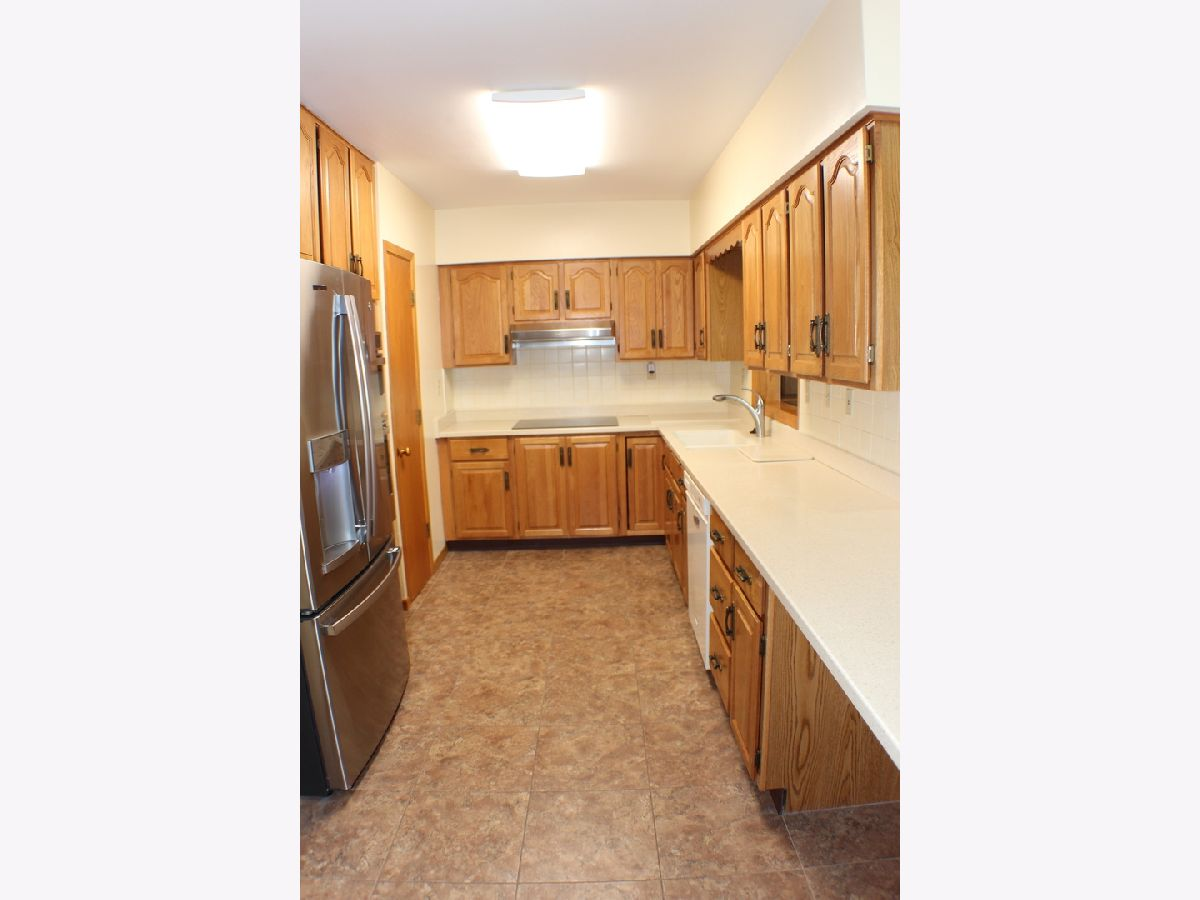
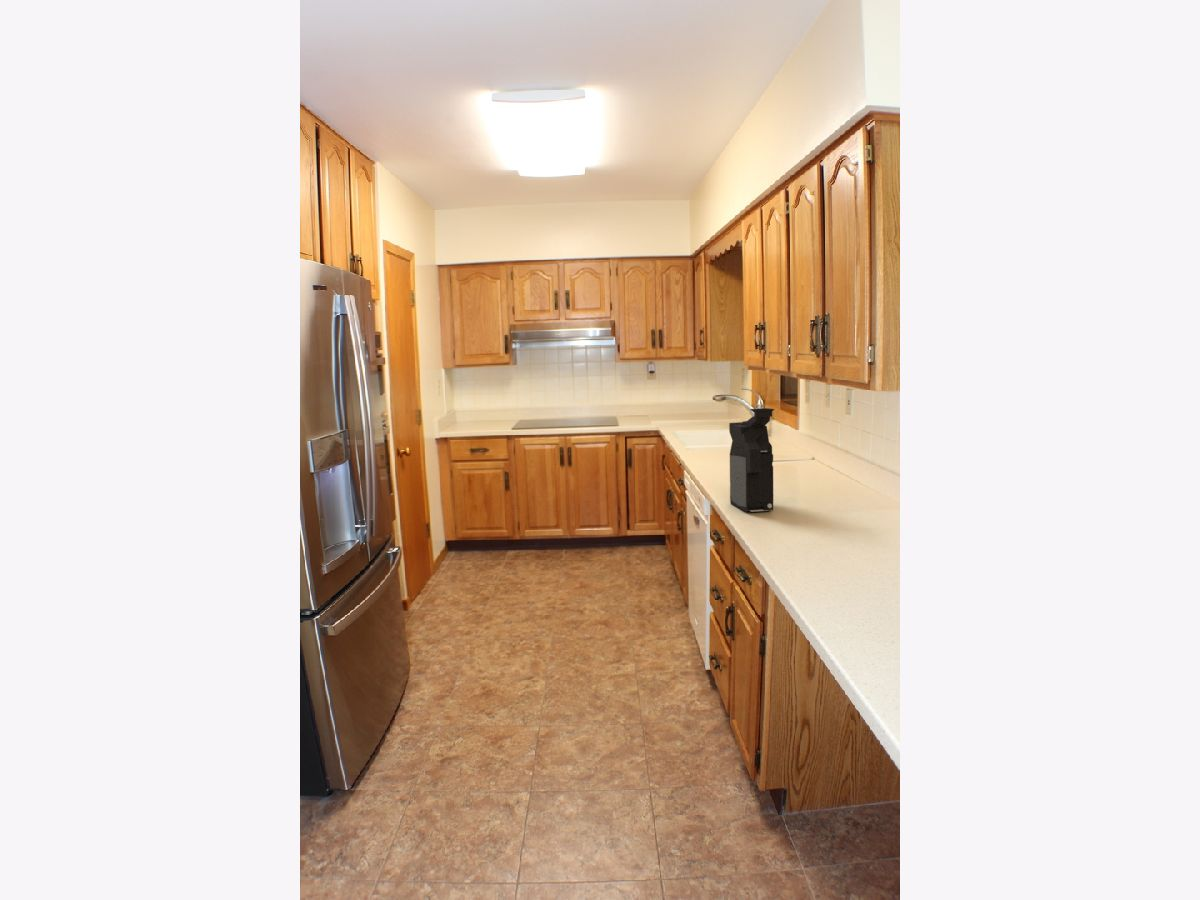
+ coffee maker [728,407,775,513]
